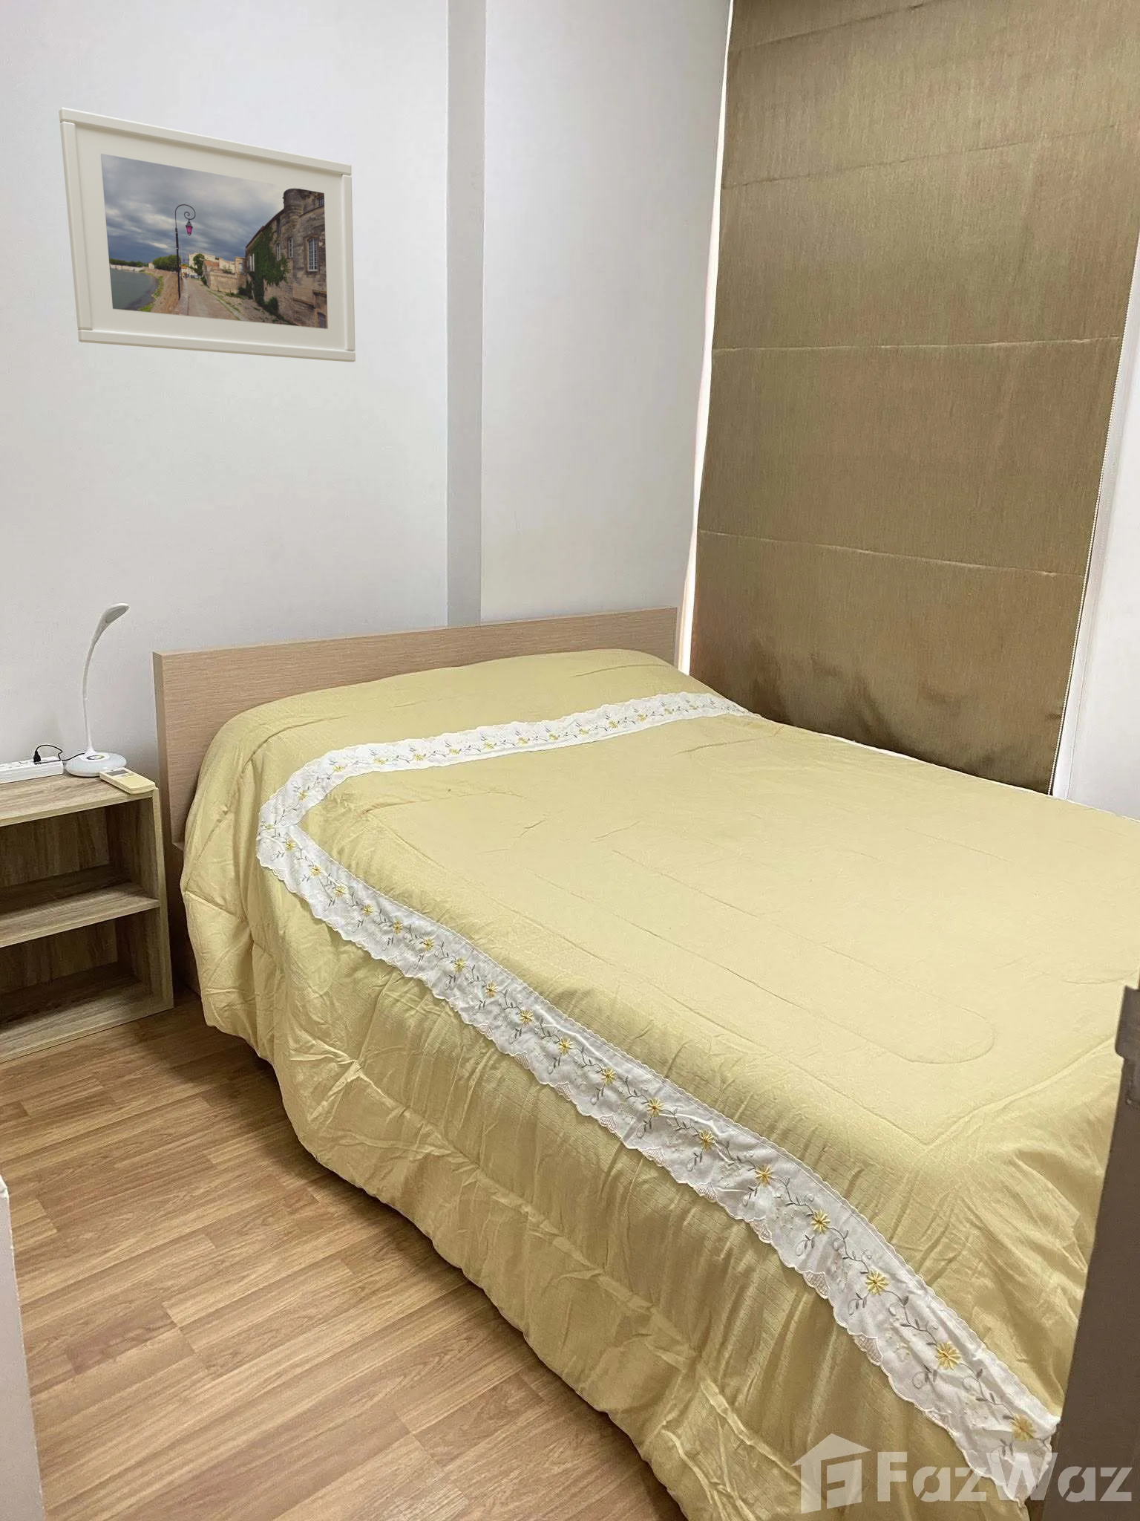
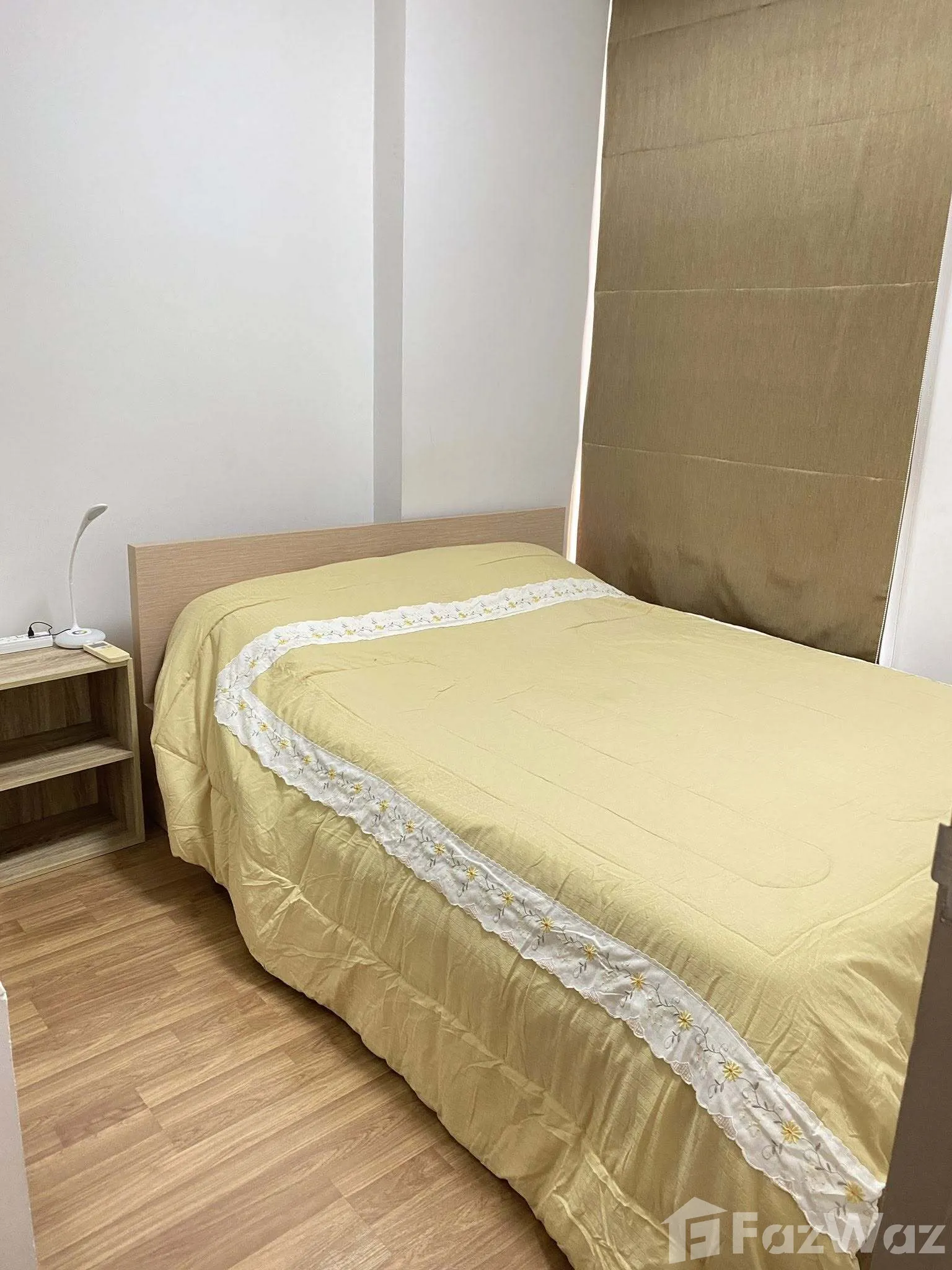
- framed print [57,107,357,363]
